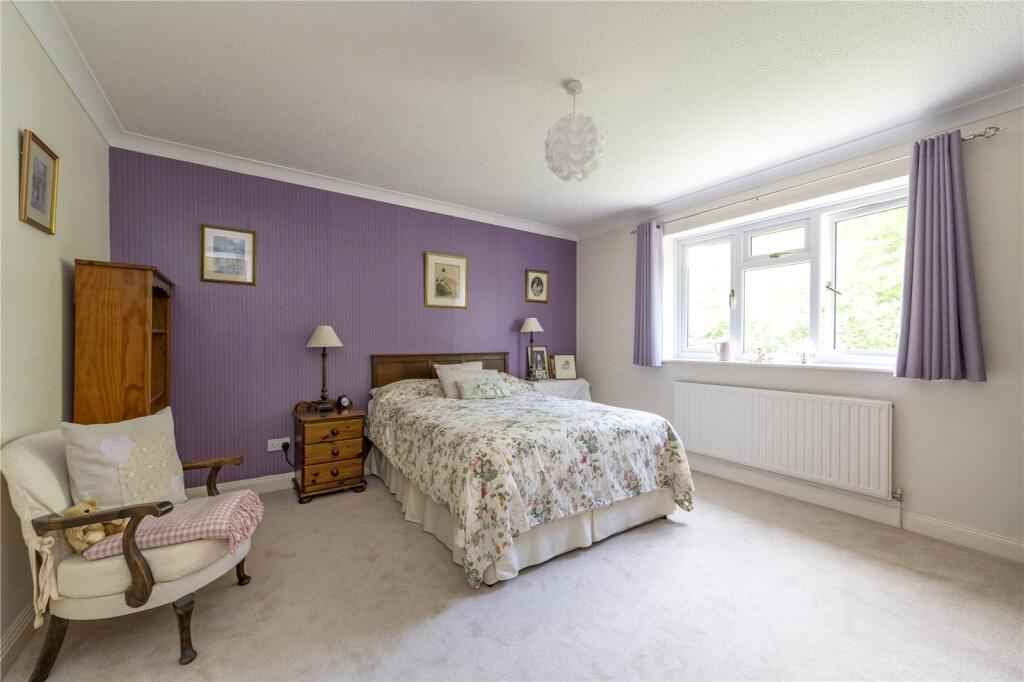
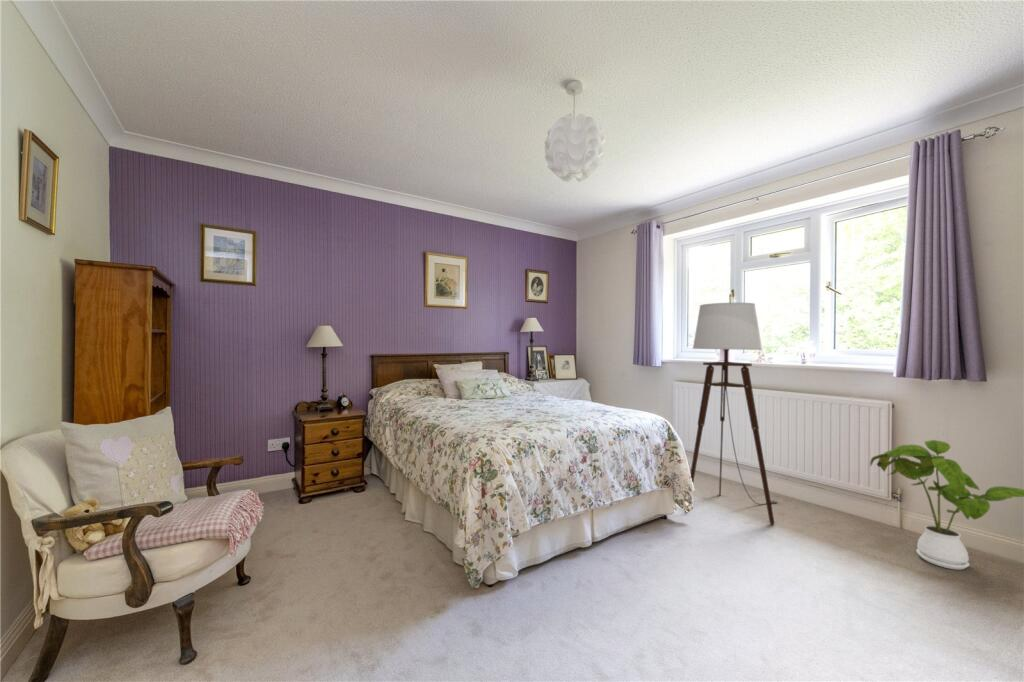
+ house plant [869,439,1024,571]
+ floor lamp [684,302,779,526]
